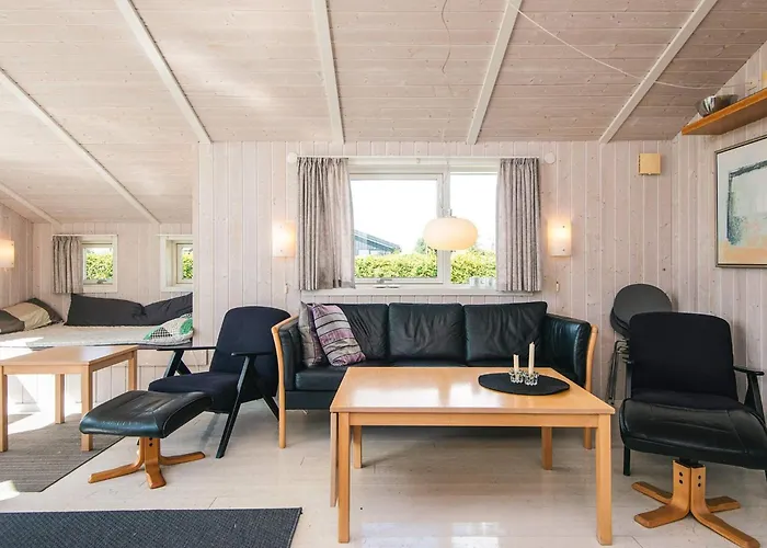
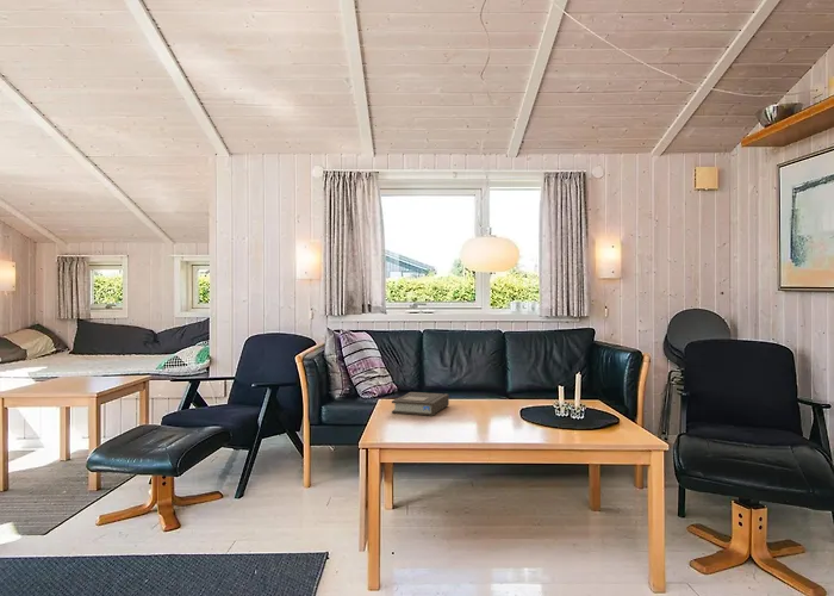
+ book [391,391,450,417]
